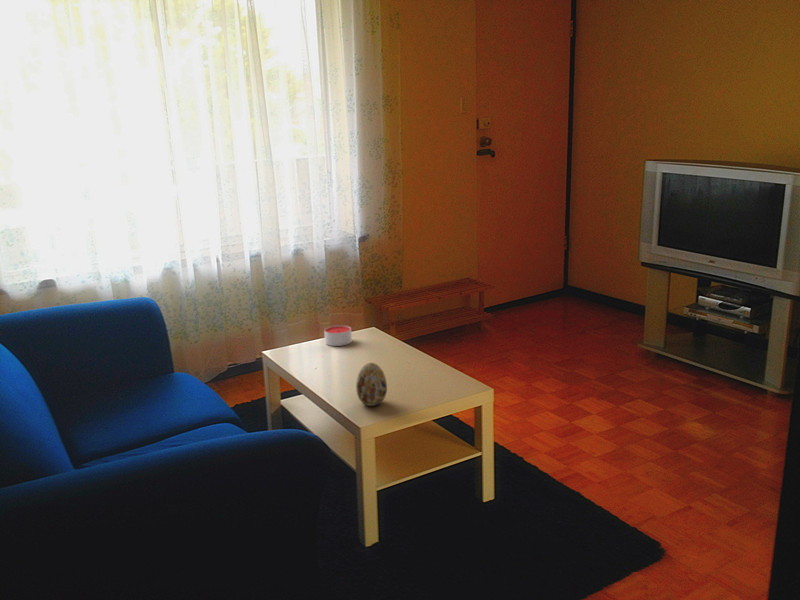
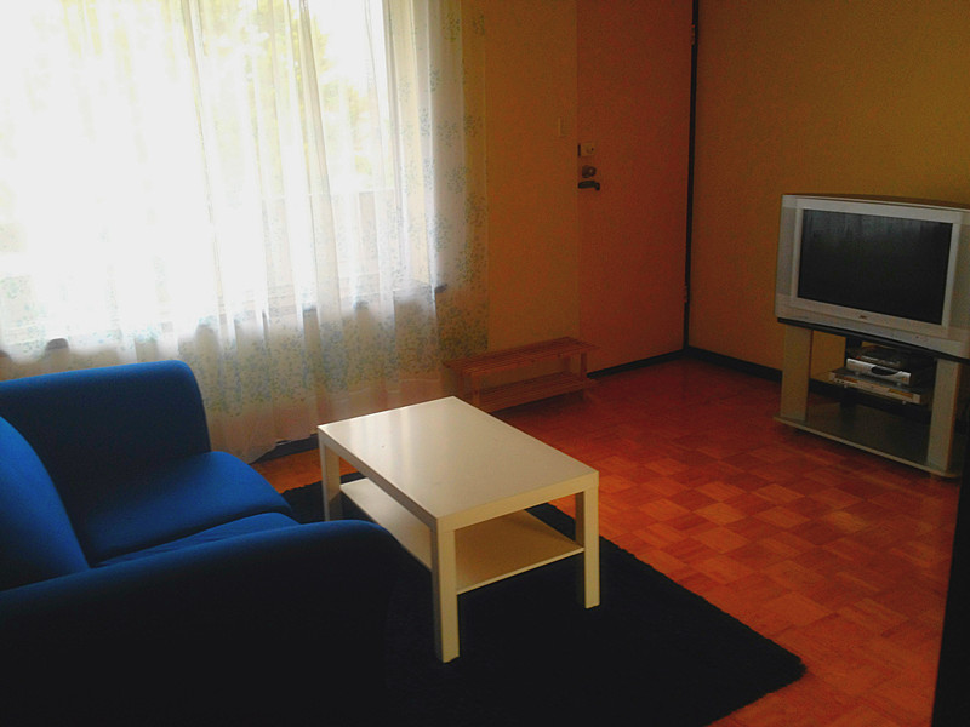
- decorative egg [355,362,388,407]
- candle [323,324,353,347]
